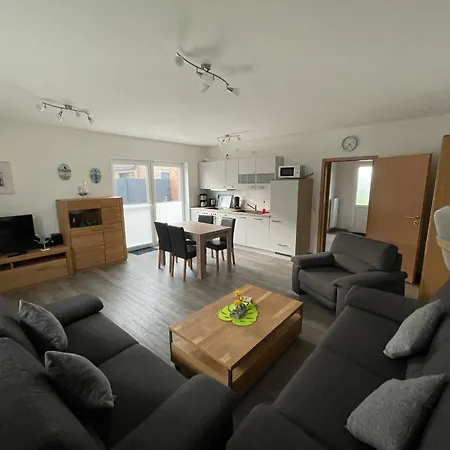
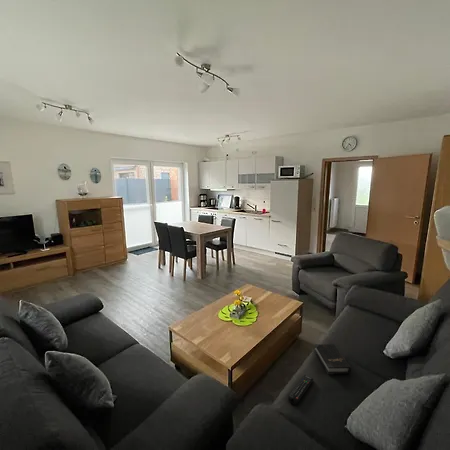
+ hardback book [313,343,352,375]
+ remote control [287,374,314,406]
